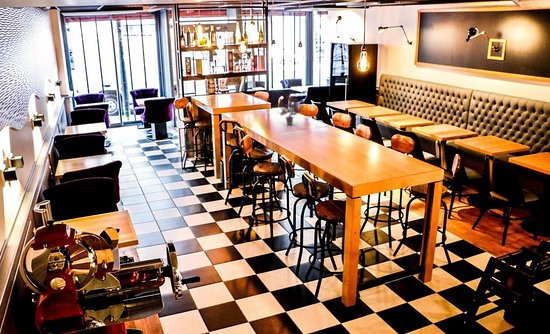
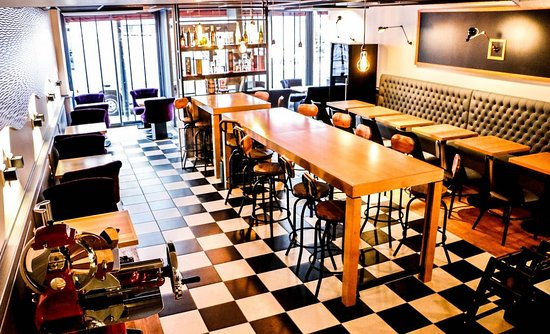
- potted plant [278,91,305,126]
